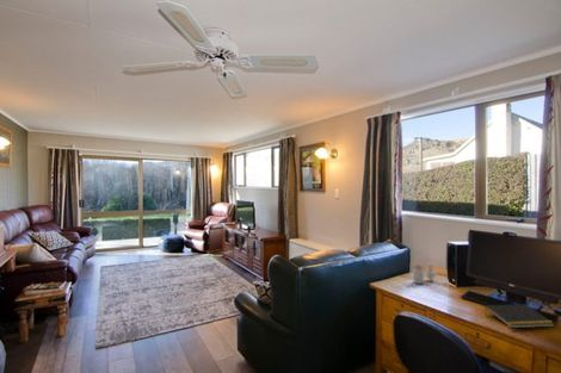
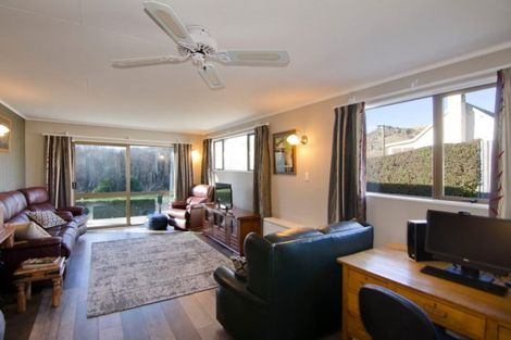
- notepad [483,303,556,329]
- jar [412,263,437,285]
